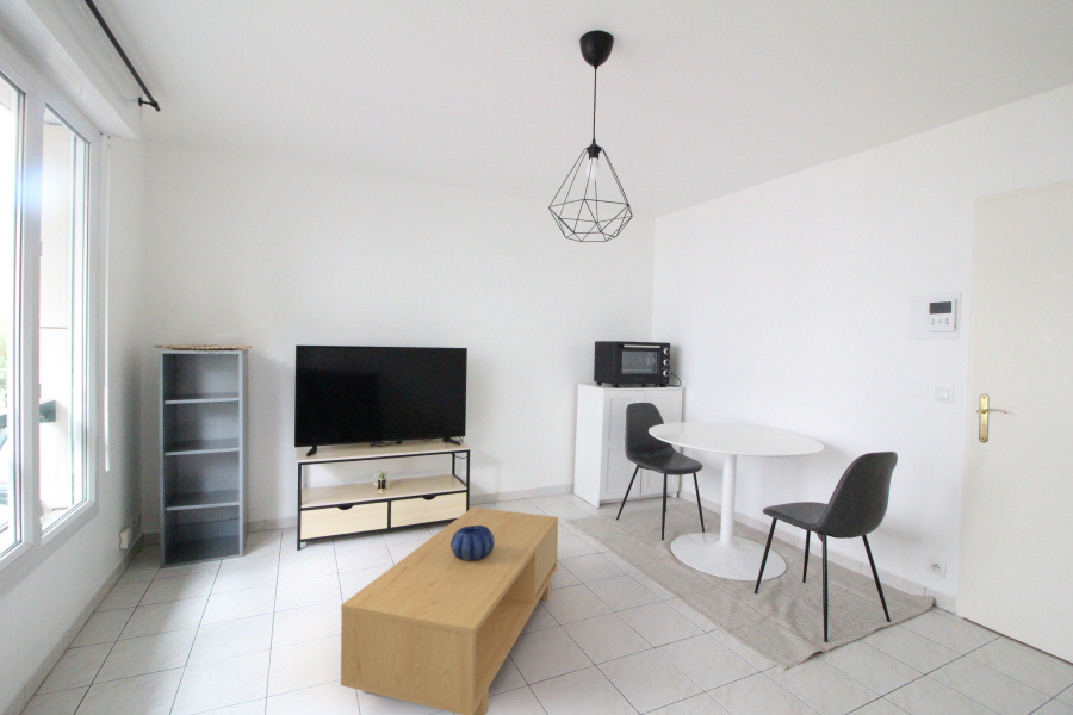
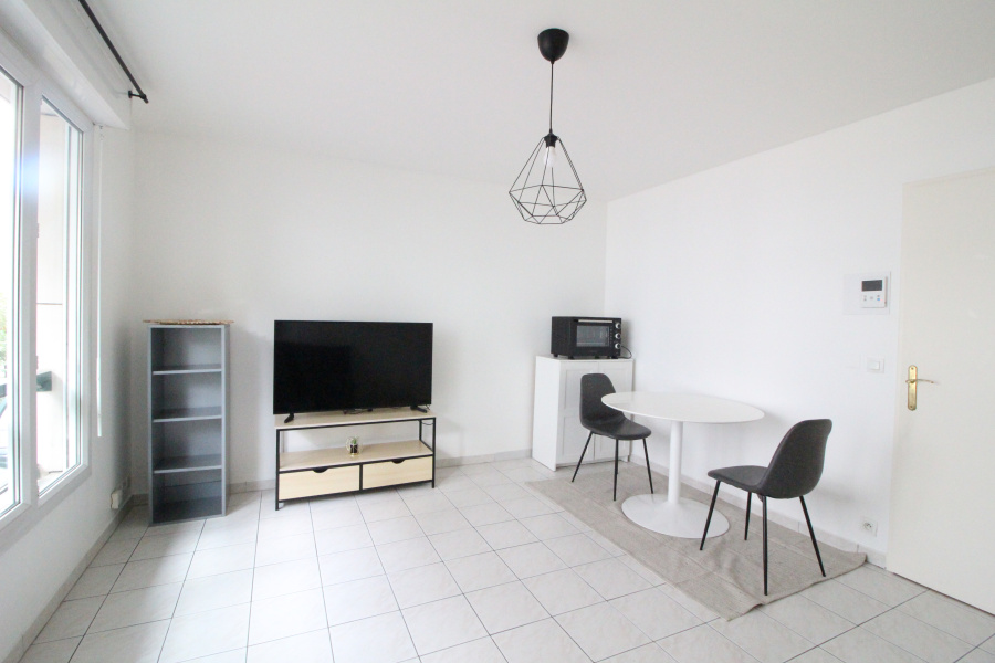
- coffee table [340,506,559,715]
- decorative bowl [451,526,495,561]
